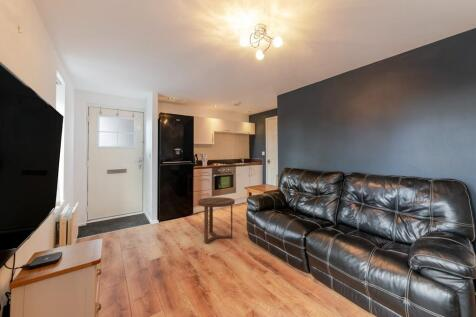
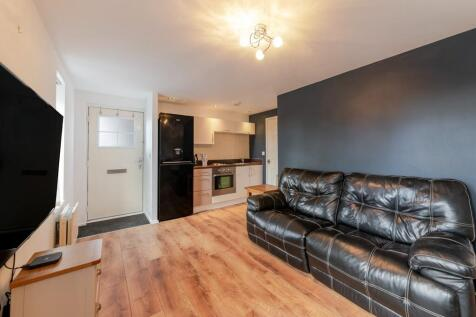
- side table [197,196,236,244]
